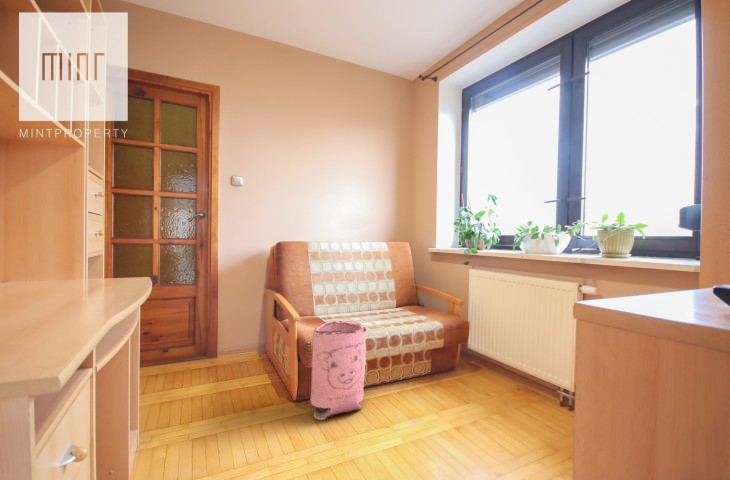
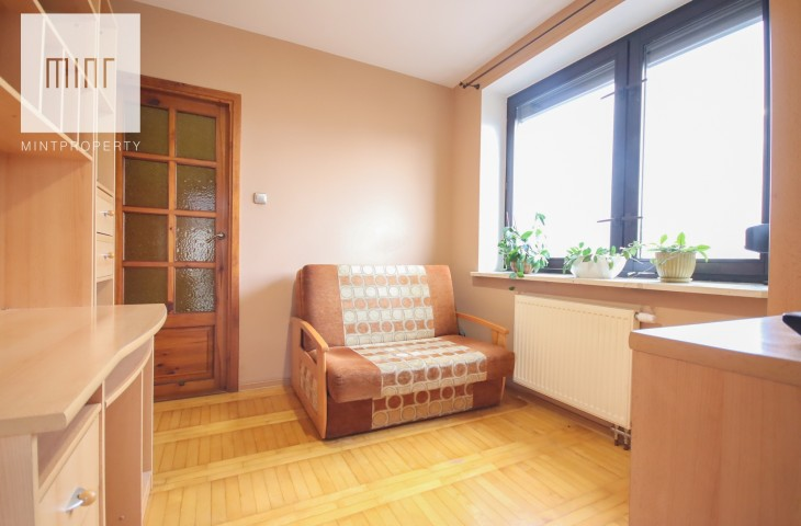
- bag [309,320,368,422]
